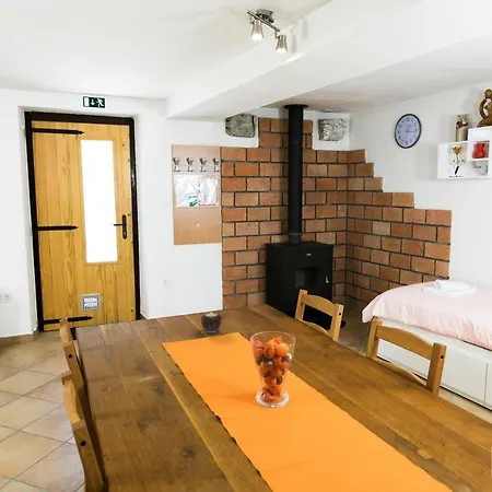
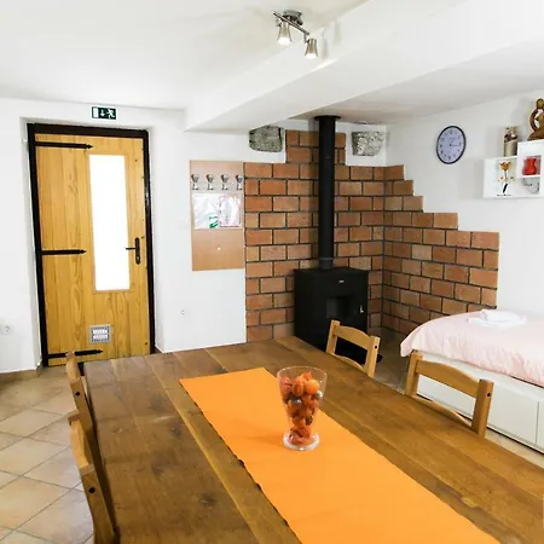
- candle [200,312,223,333]
